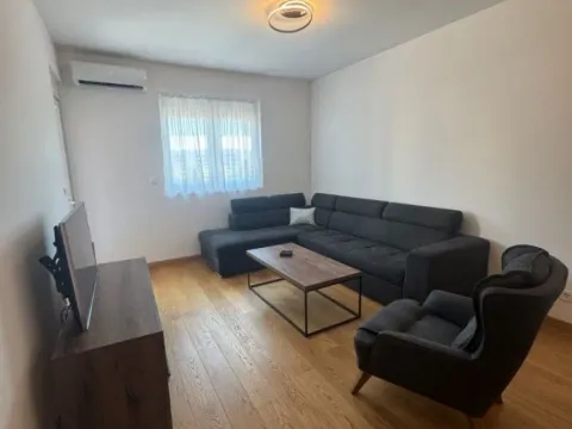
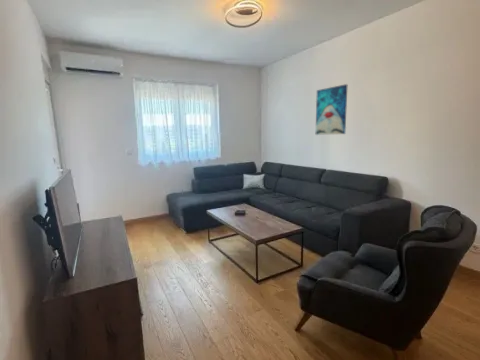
+ wall art [315,83,348,136]
